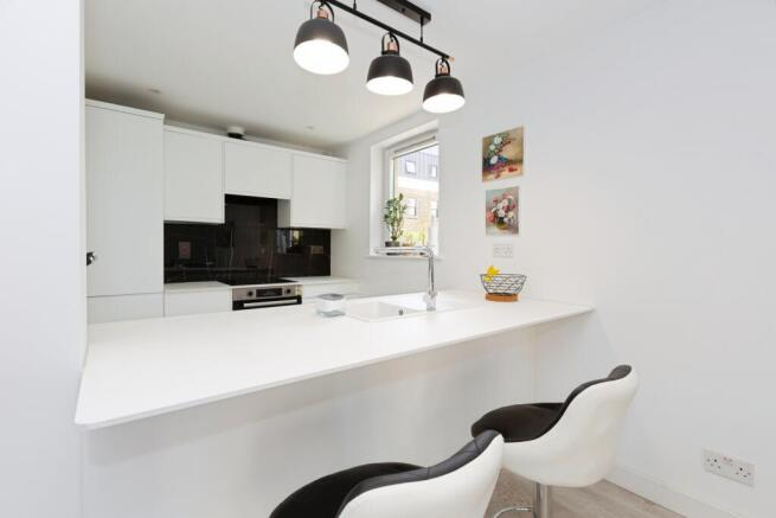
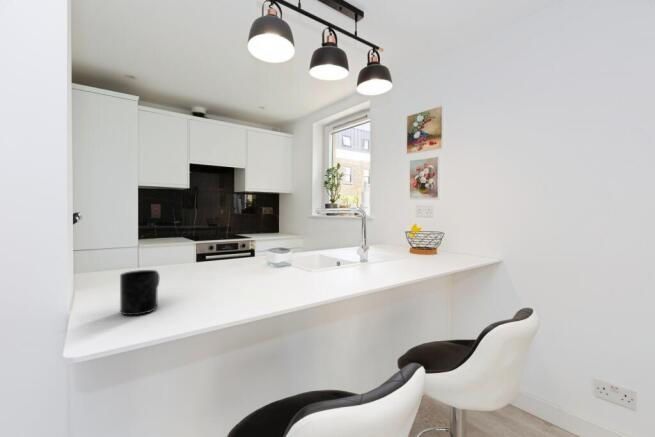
+ mug [119,269,160,316]
